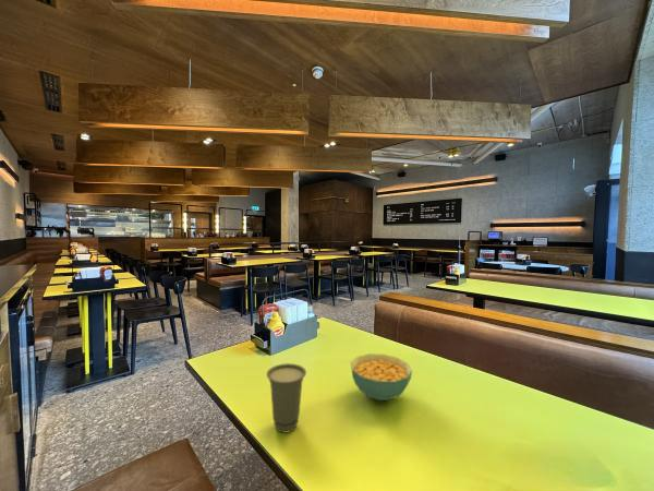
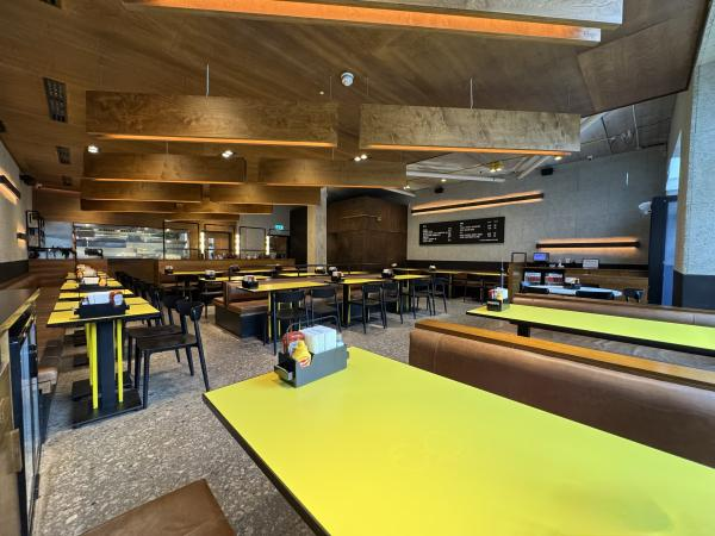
- cup [266,362,307,434]
- cereal bowl [350,352,413,402]
